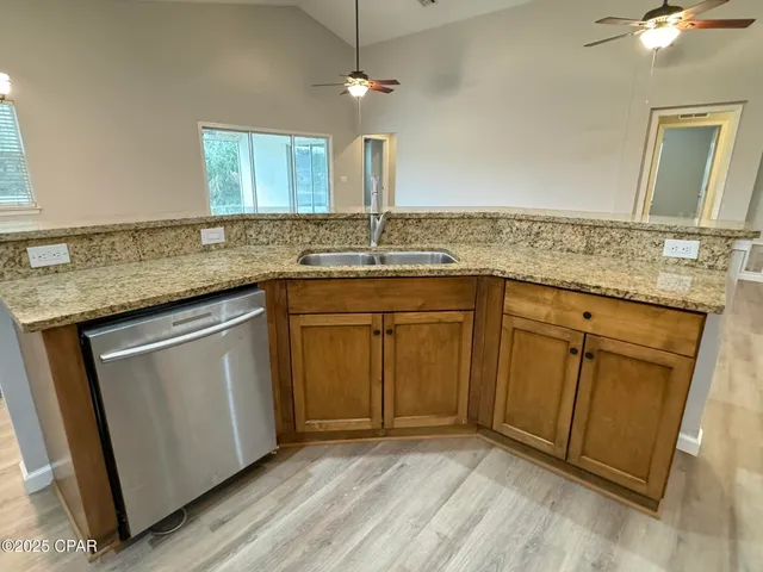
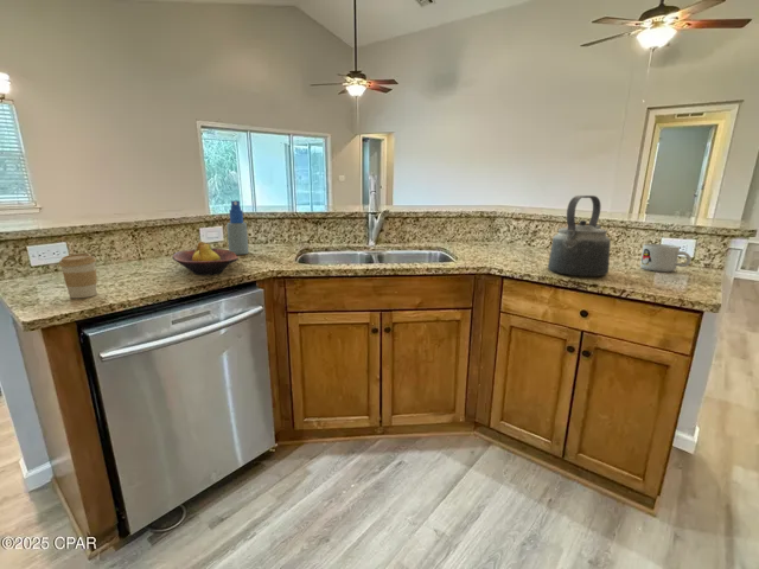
+ coffee cup [58,252,98,299]
+ mug [639,243,693,273]
+ fruit bowl [172,241,240,276]
+ spray bottle [225,199,250,256]
+ kettle [547,194,612,277]
